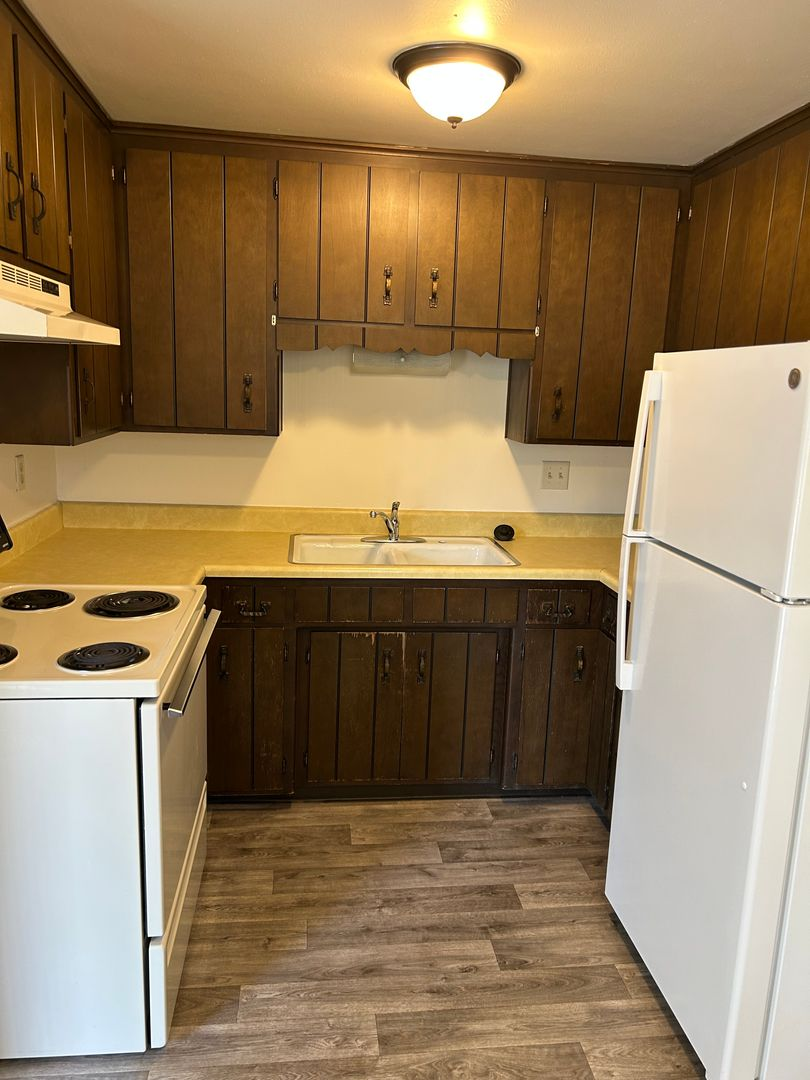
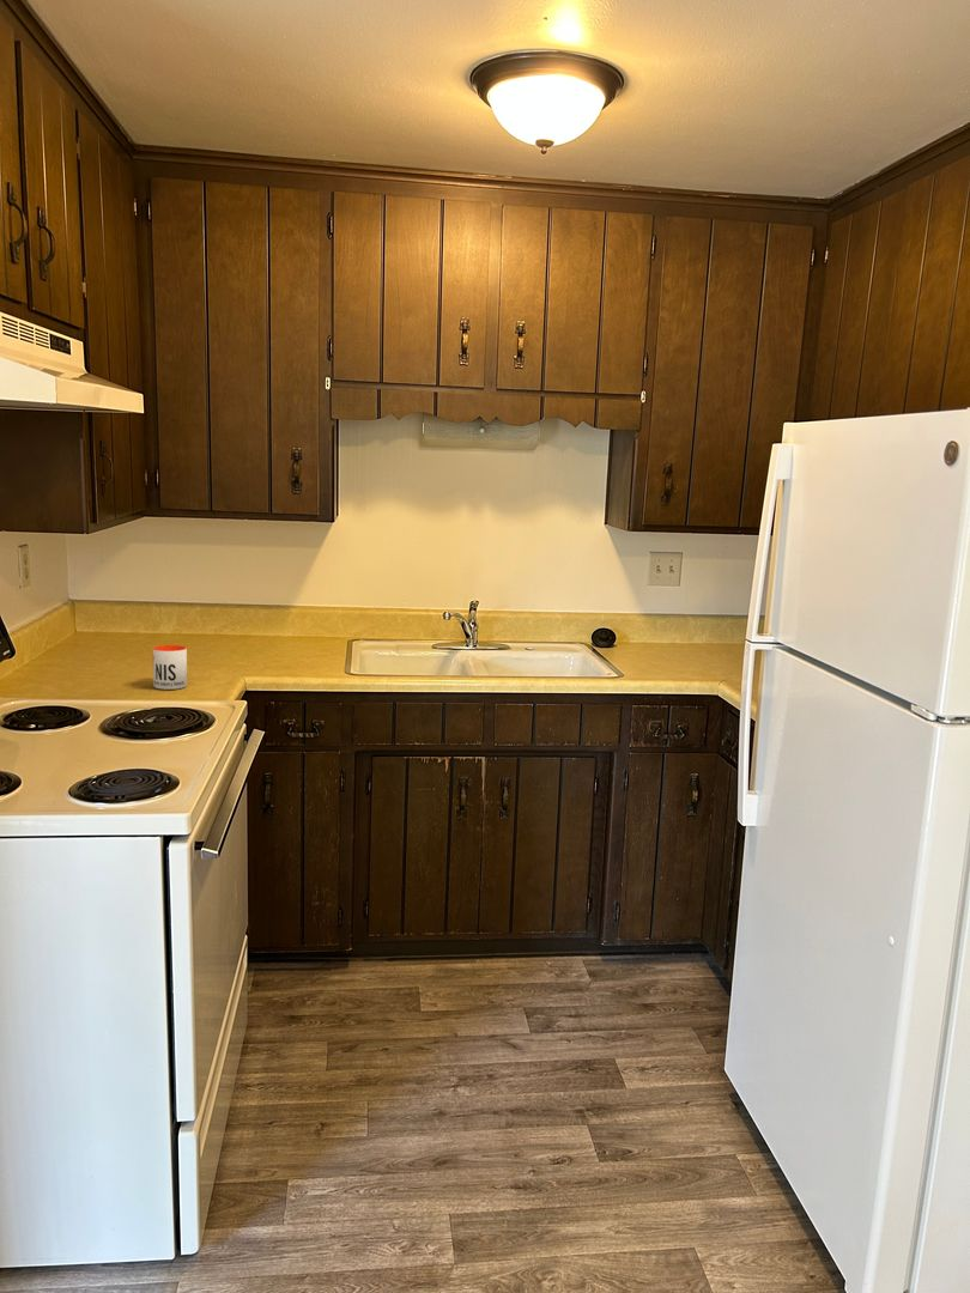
+ mug [152,644,188,691]
